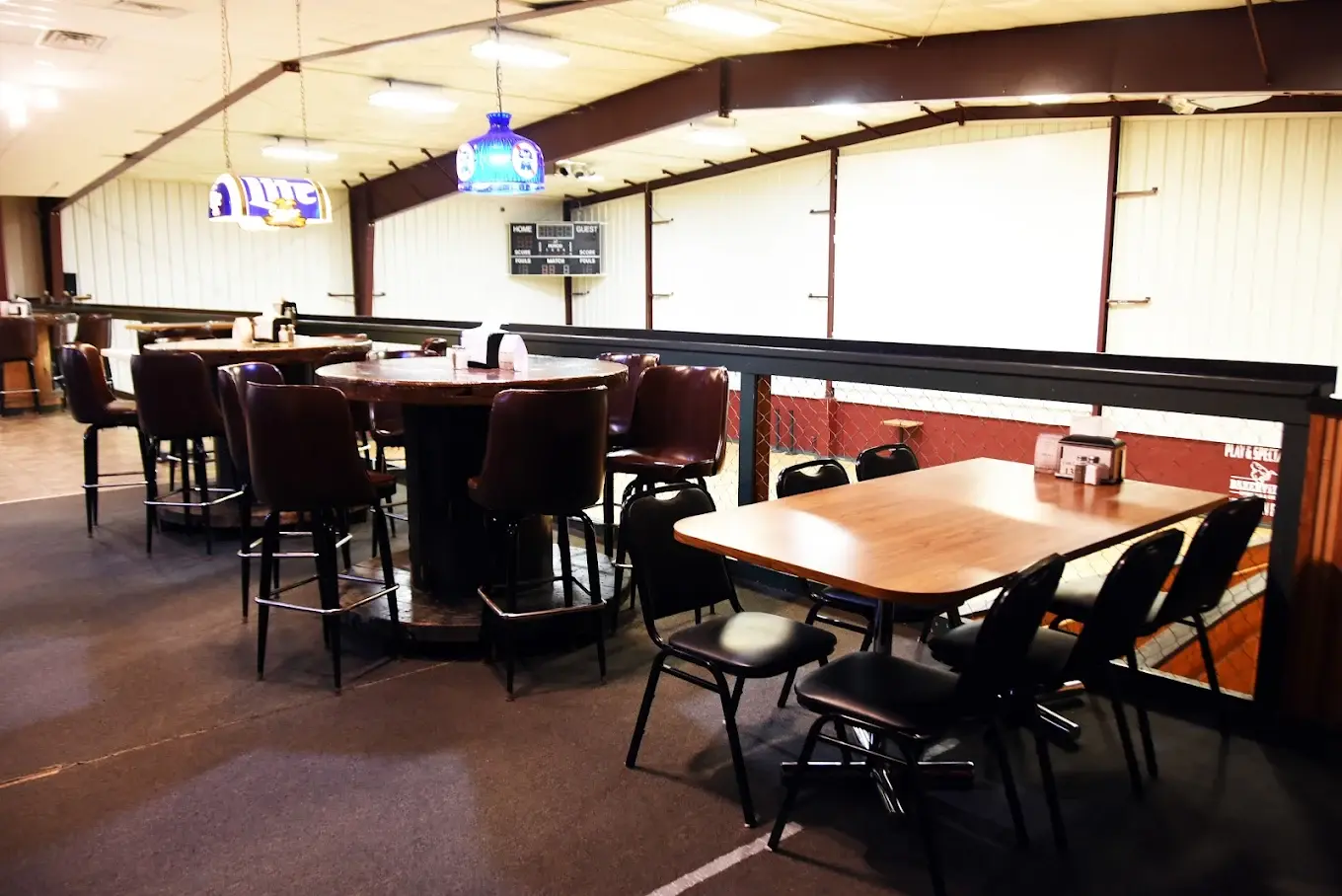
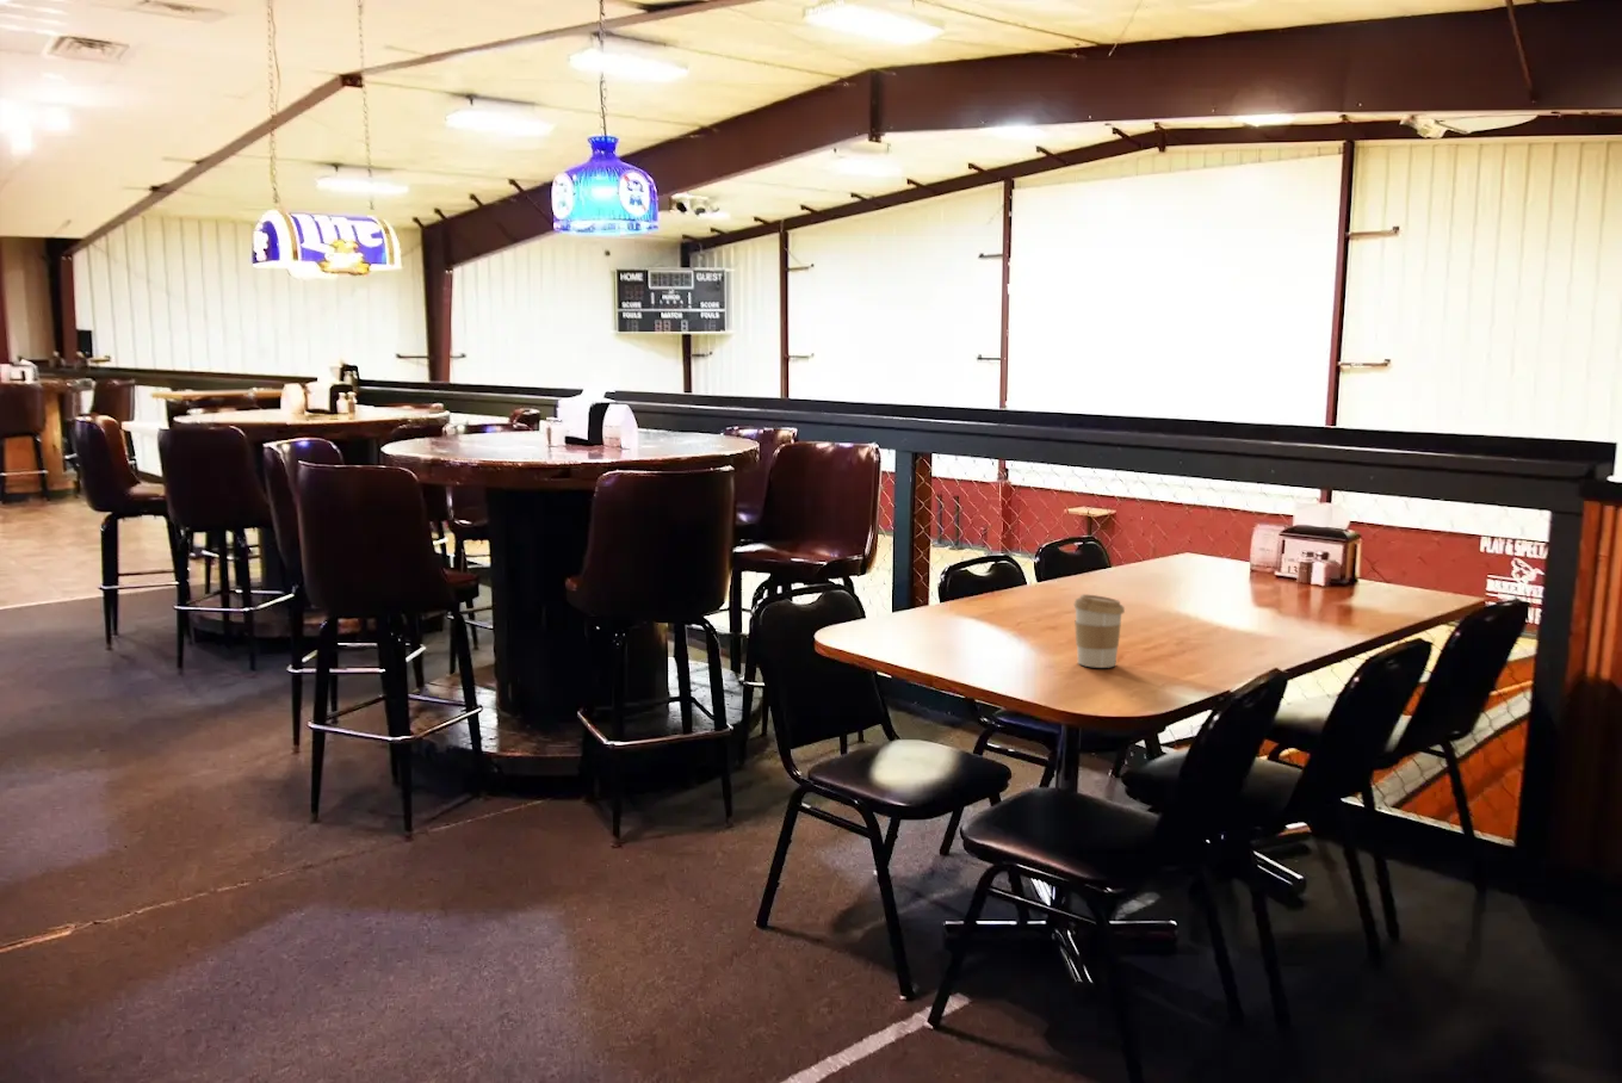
+ coffee cup [1072,592,1126,670]
